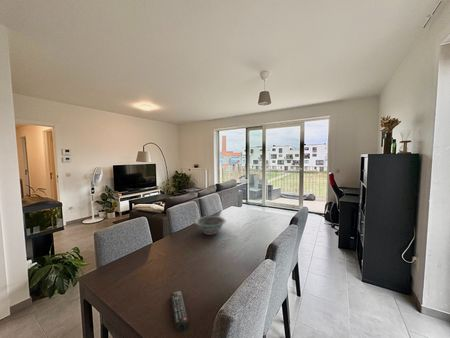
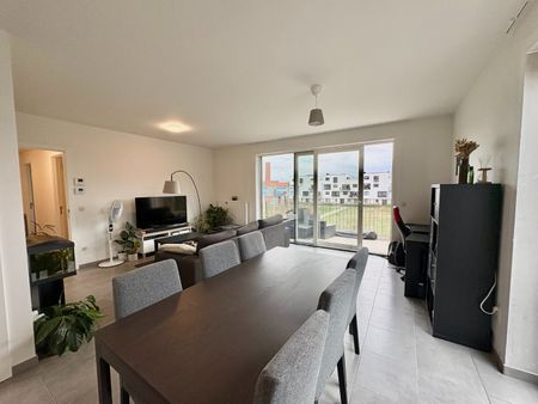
- remote control [169,290,189,333]
- decorative bowl [194,215,227,236]
